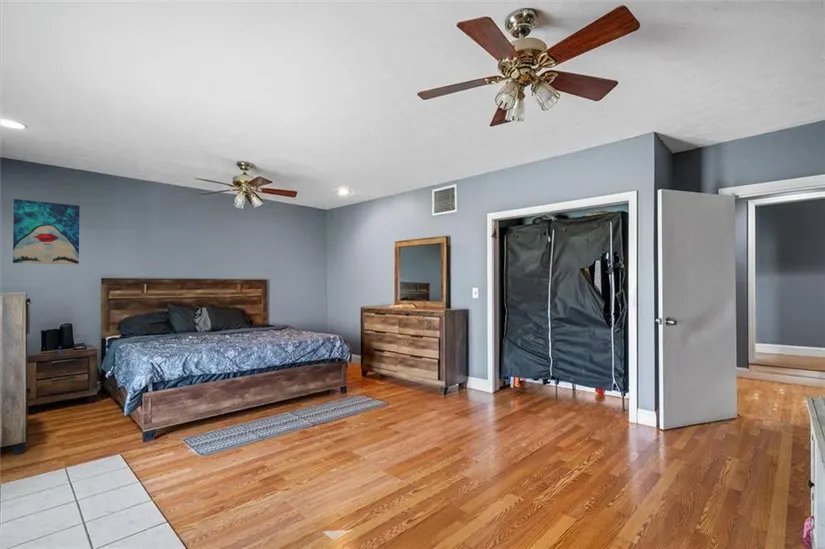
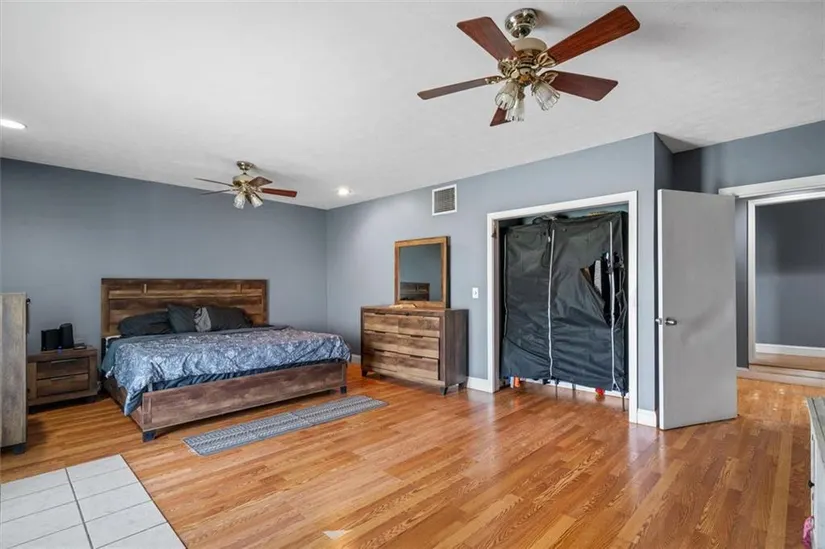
- wall art [12,198,81,266]
